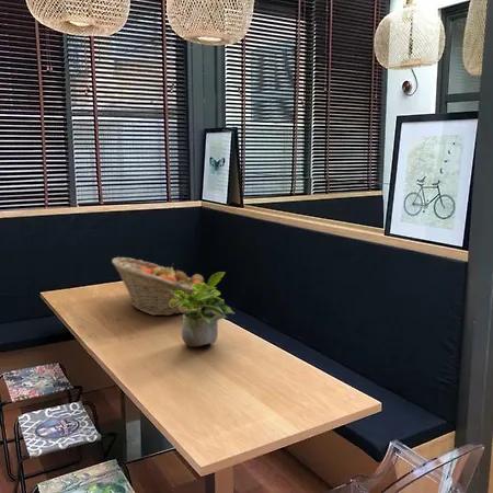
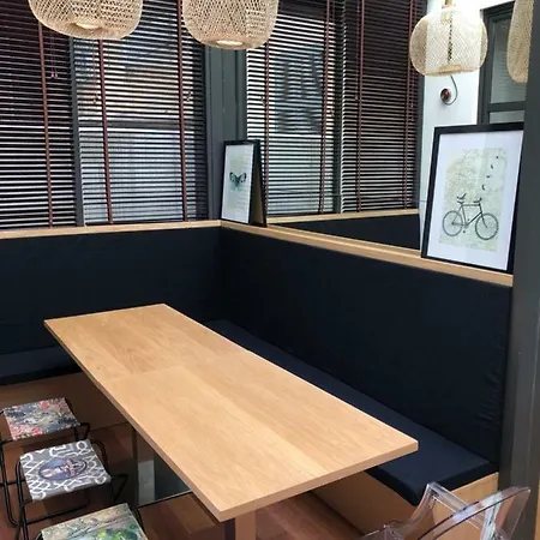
- fruit basket [111,256,205,317]
- potted plant [170,271,234,347]
